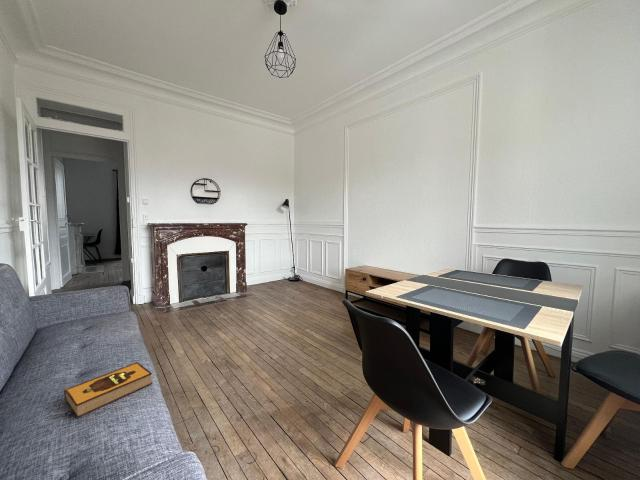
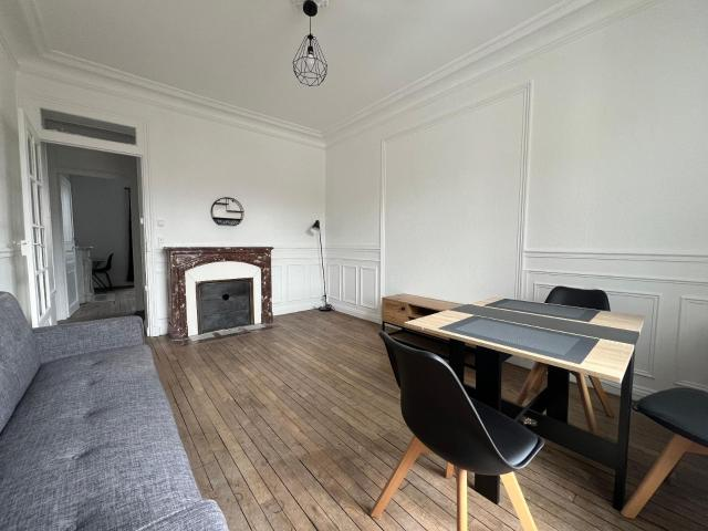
- hardback book [63,361,154,419]
